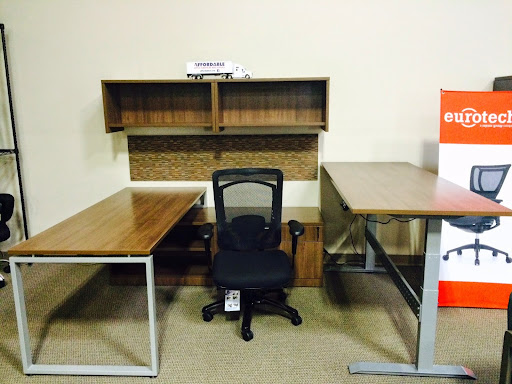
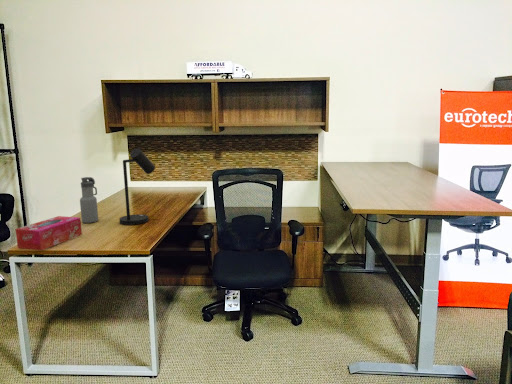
+ tissue box [14,215,83,251]
+ desk lamp [119,147,156,226]
+ water bottle [79,176,99,224]
